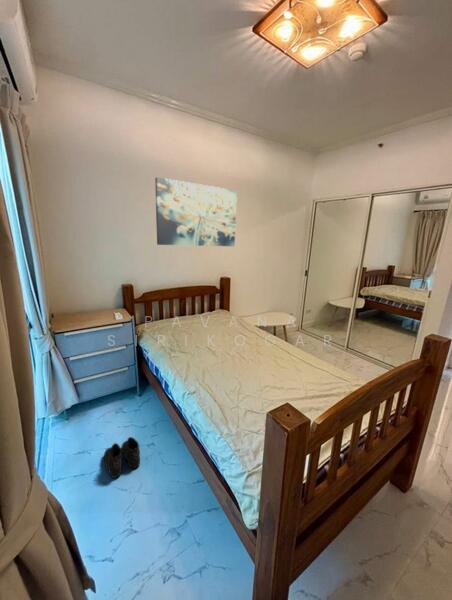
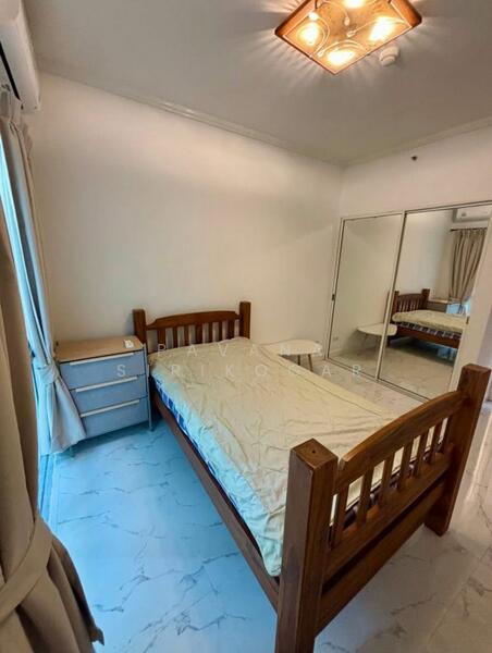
- boots [103,436,141,479]
- wall art [154,176,238,247]
